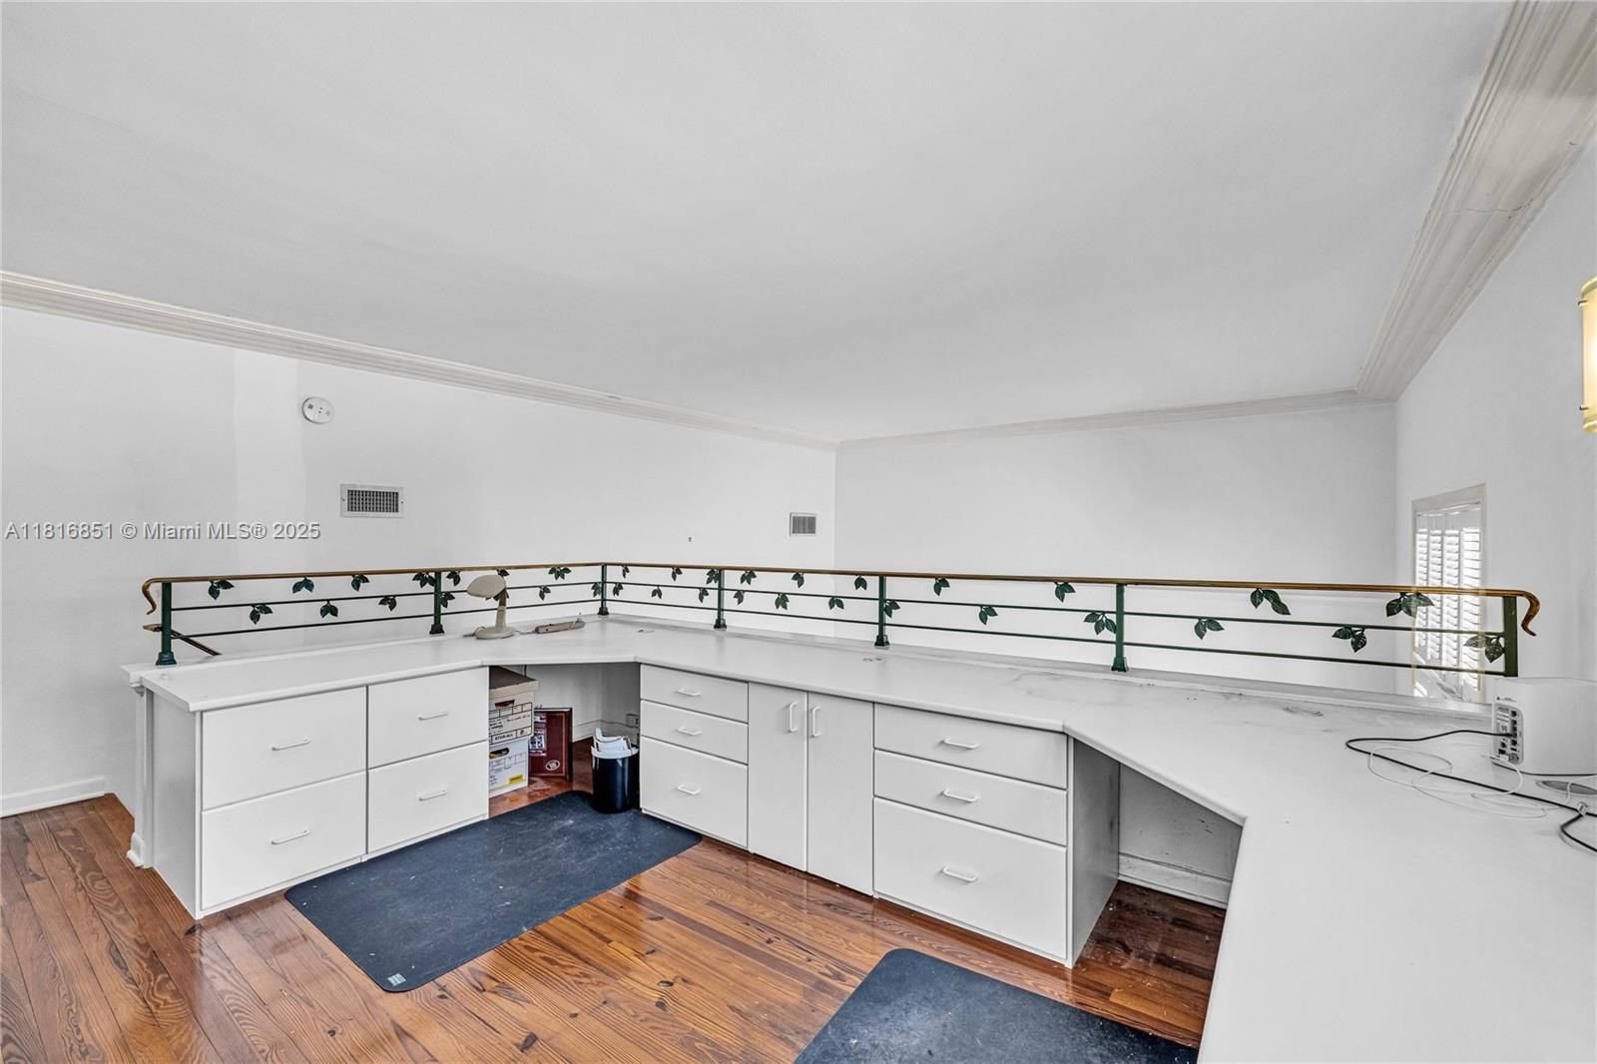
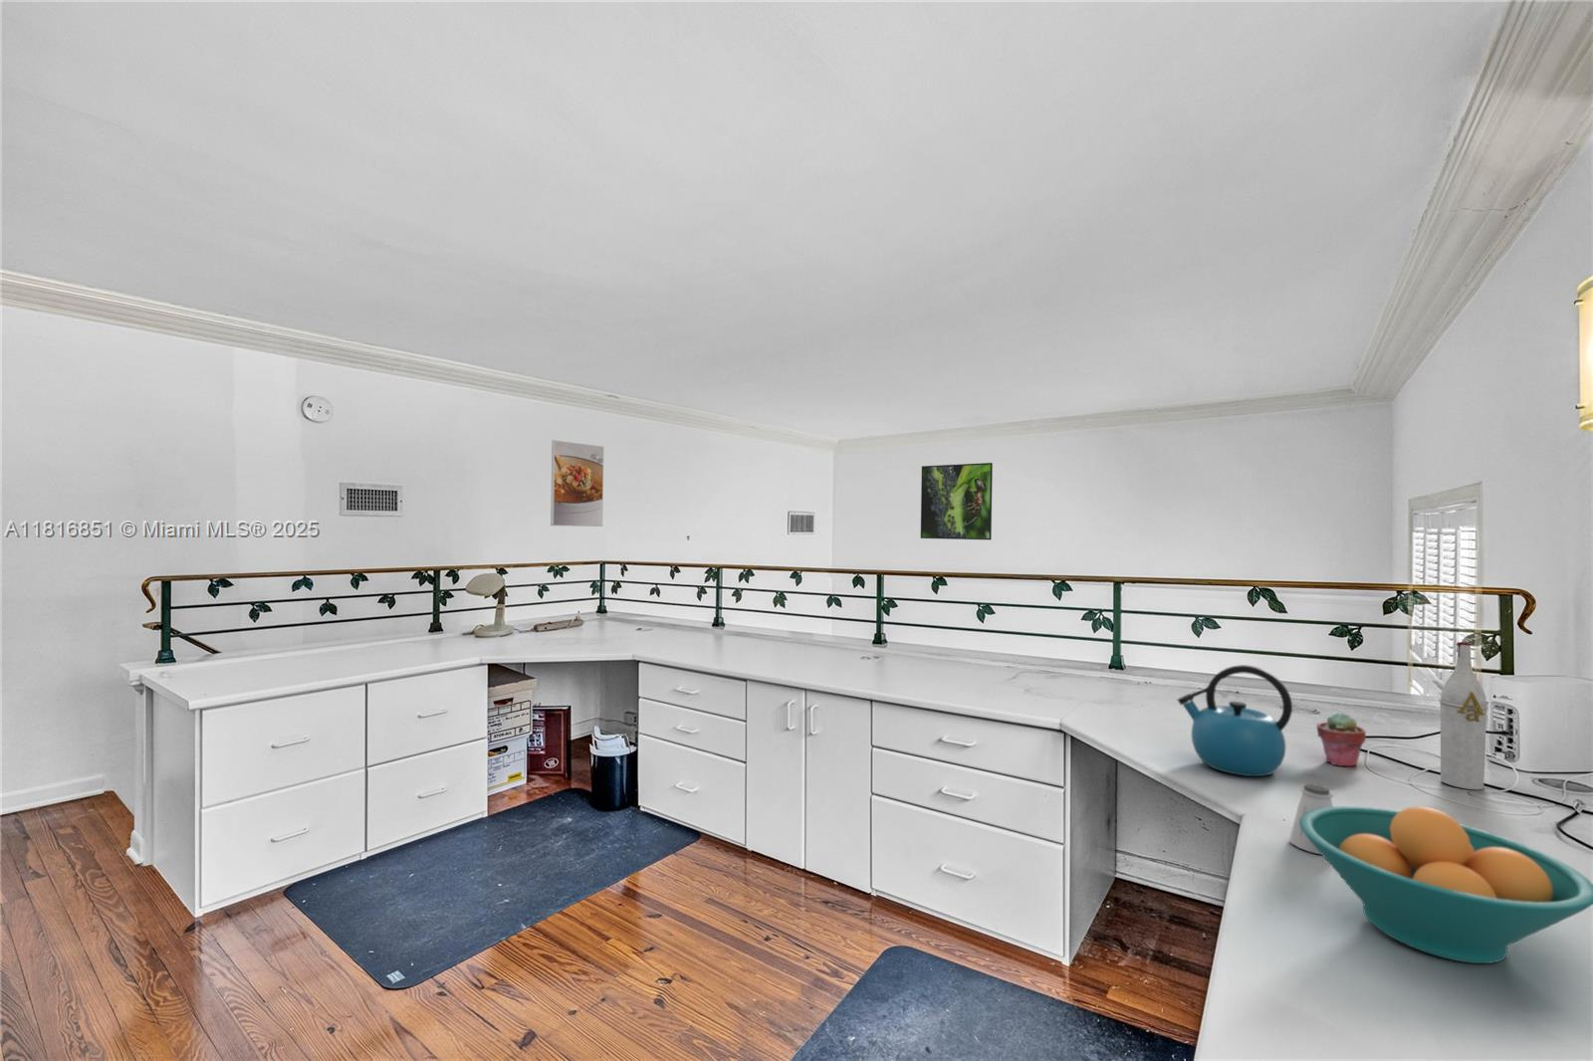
+ fruit bowl [1299,805,1593,964]
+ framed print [920,462,994,540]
+ saltshaker [1289,783,1334,856]
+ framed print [550,439,604,527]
+ kettle [1177,664,1293,777]
+ potted succulent [1315,712,1367,767]
+ wine bottle [1438,641,1490,790]
